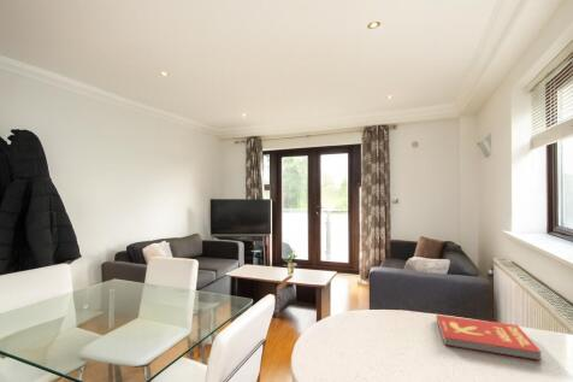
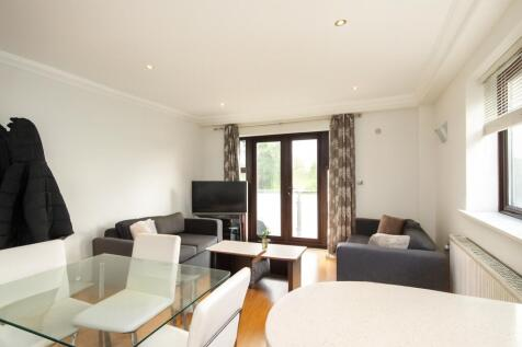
- book [436,313,543,362]
